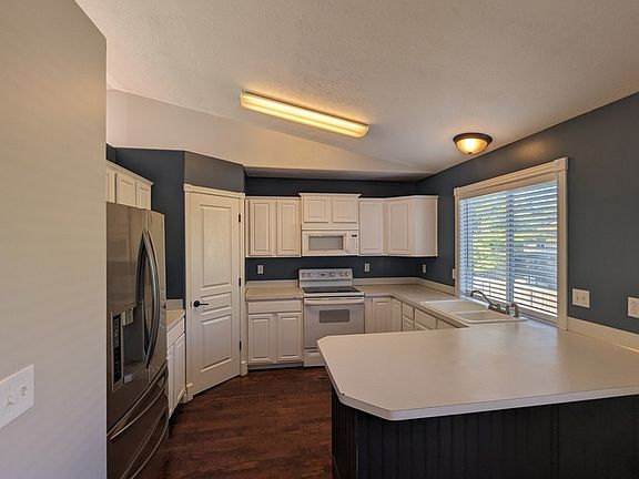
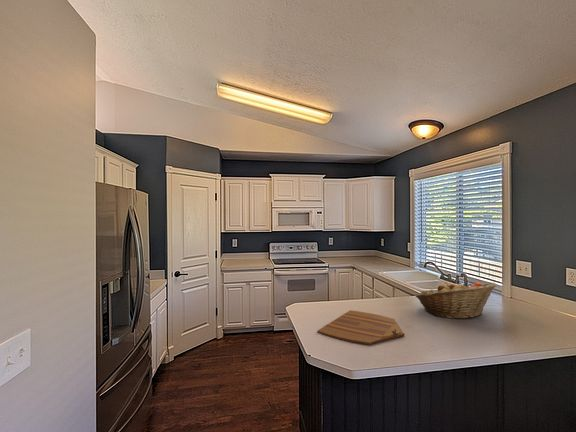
+ fruit basket [414,281,497,320]
+ cutting board [316,309,405,346]
